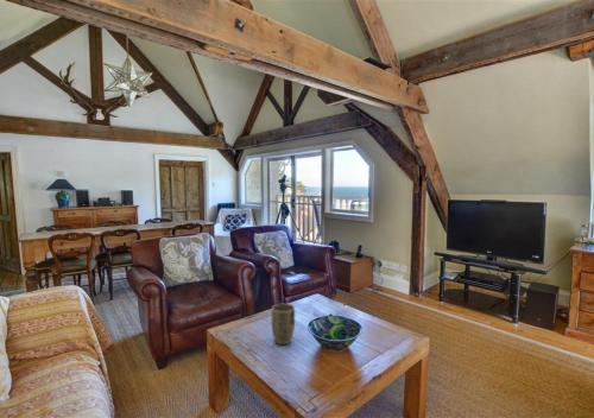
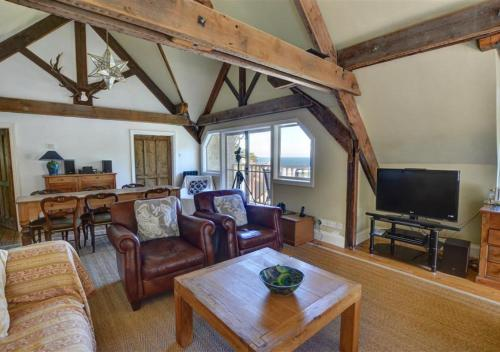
- plant pot [271,303,296,346]
